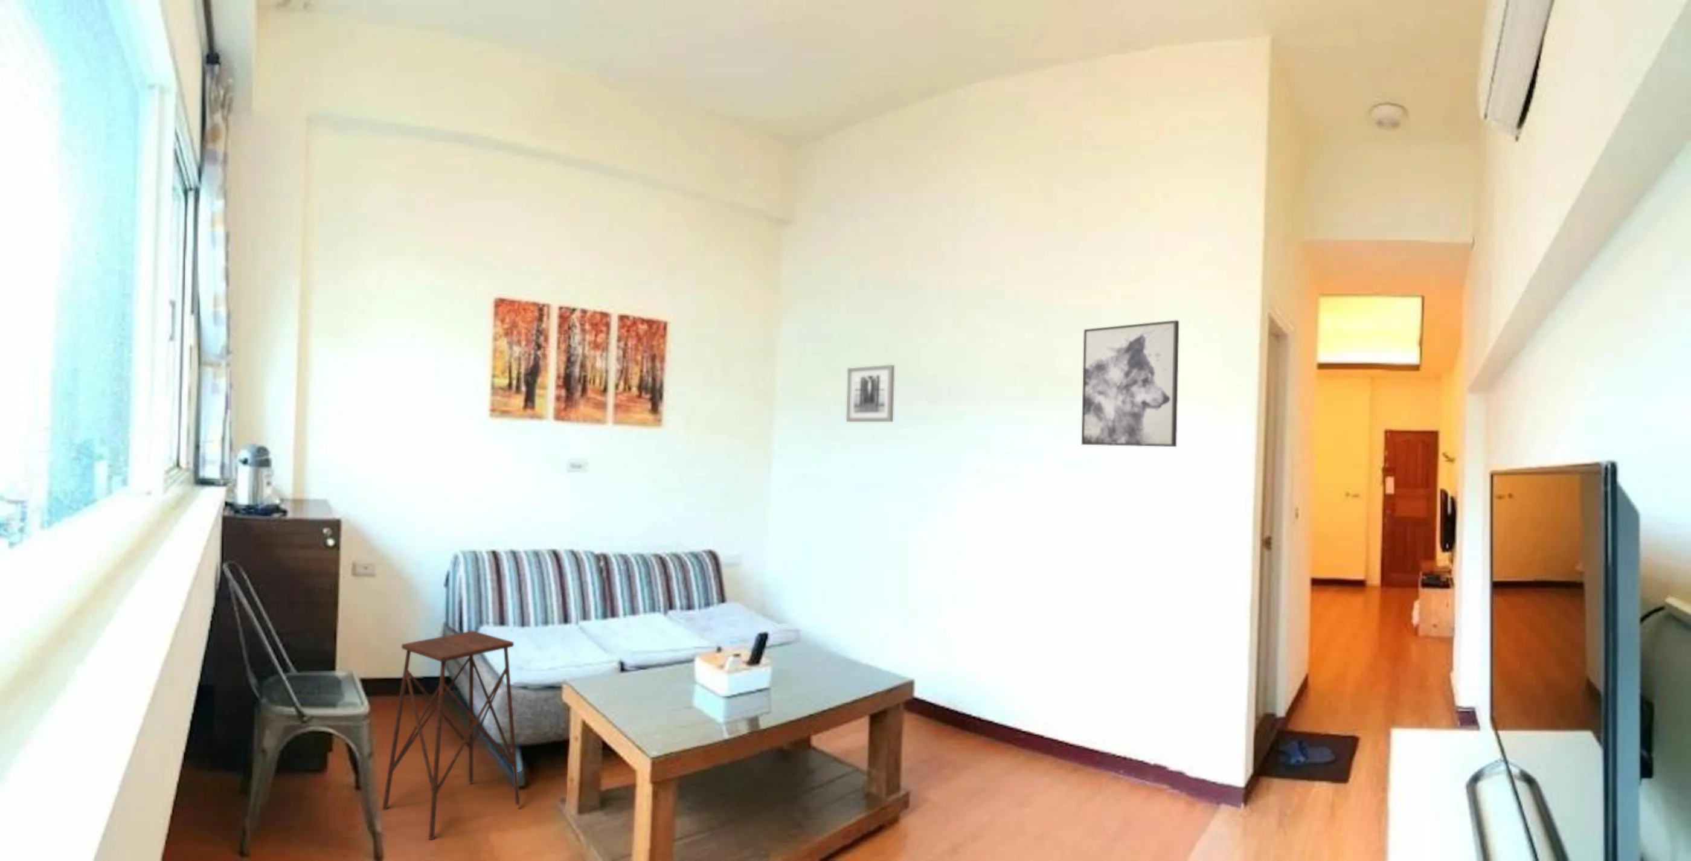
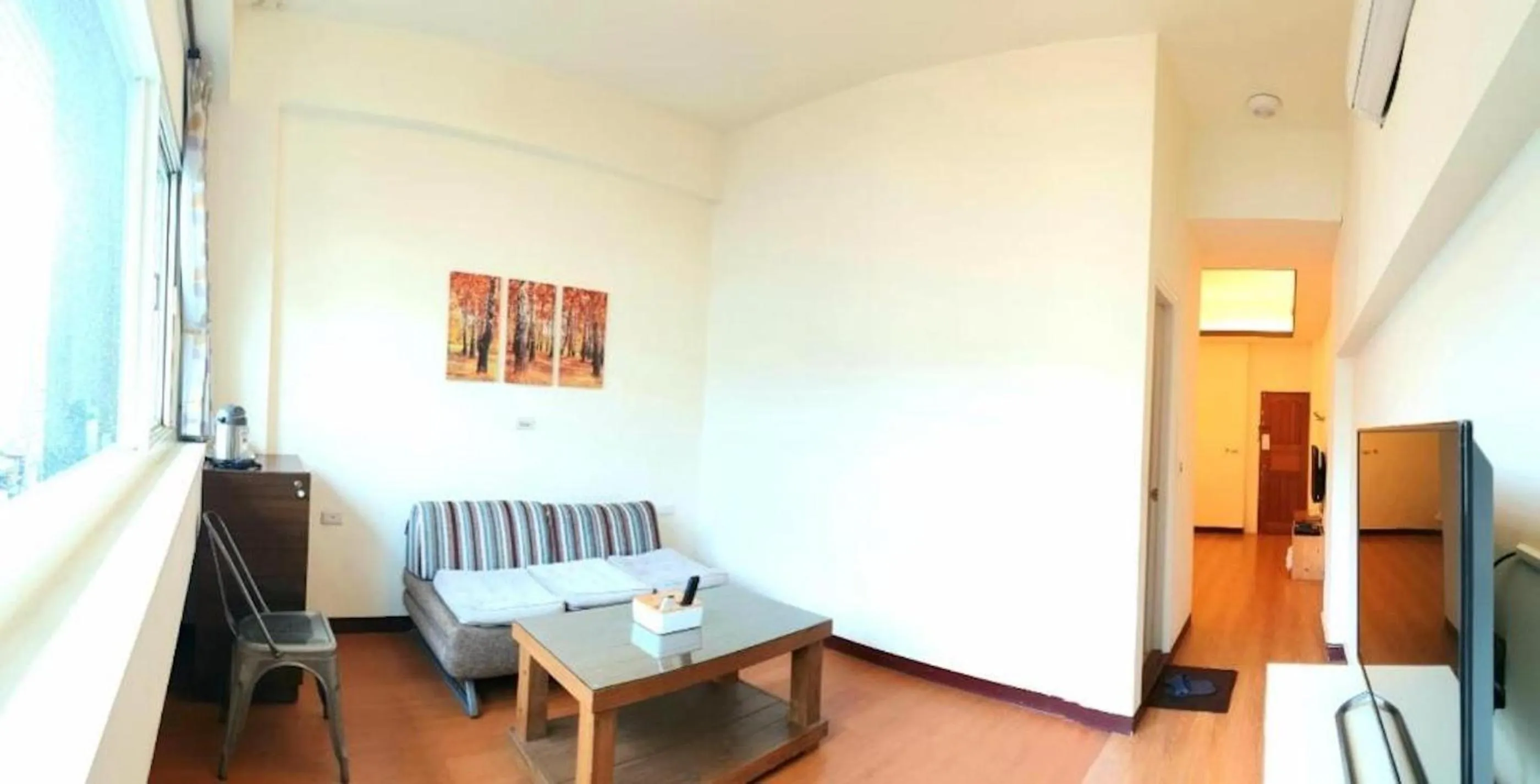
- side table [382,630,520,840]
- wall art [845,365,895,423]
- wall art [1082,320,1179,447]
